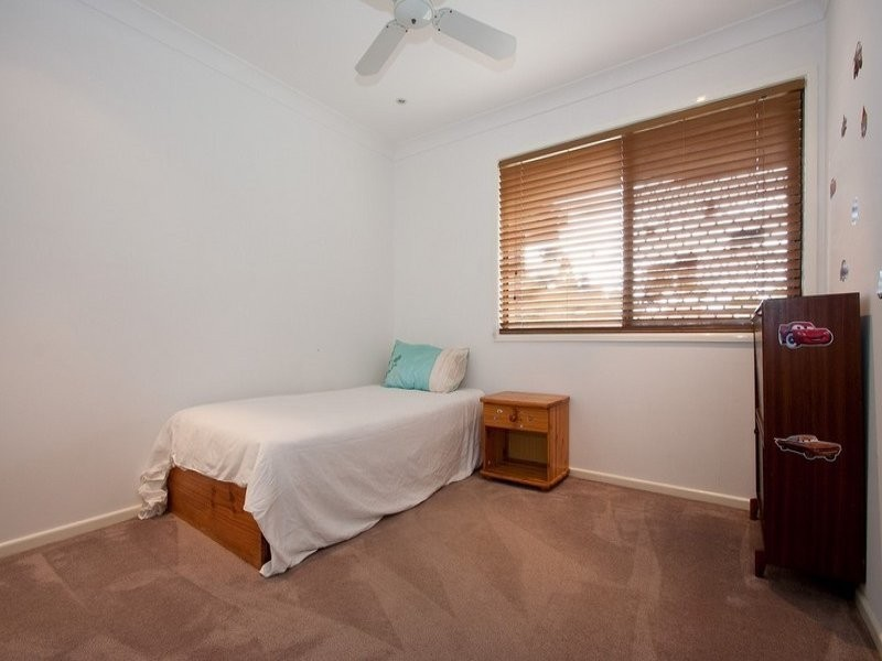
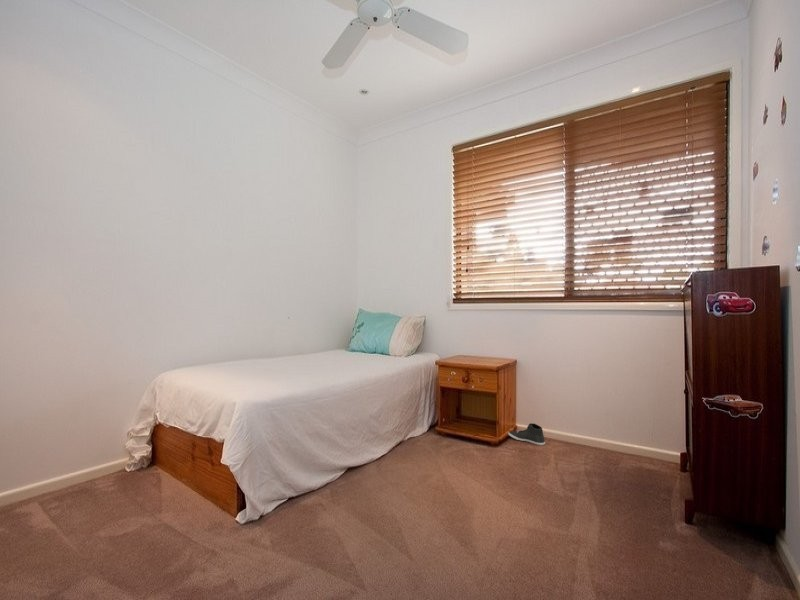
+ sneaker [507,422,546,446]
